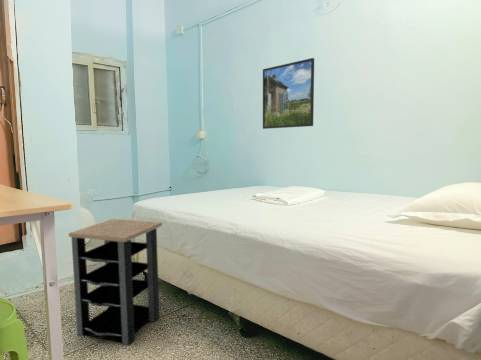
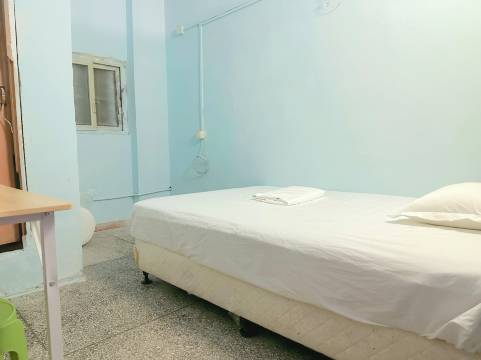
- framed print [262,57,315,130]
- side table [68,218,163,347]
